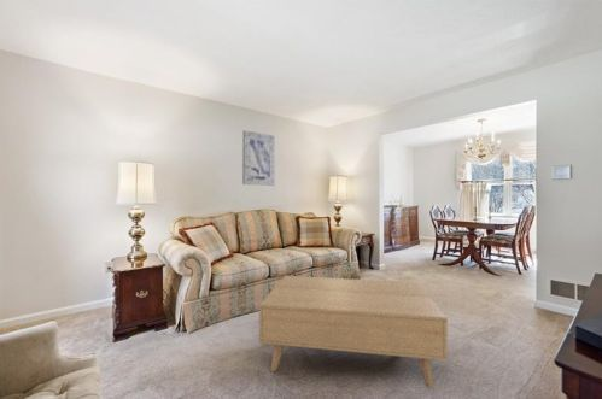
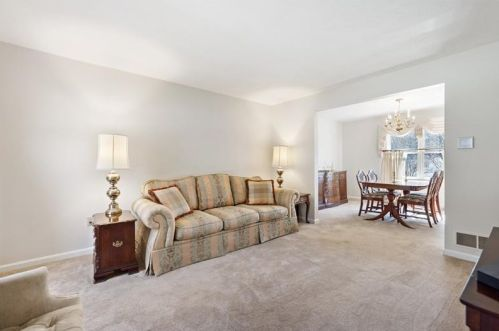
- coffee table [258,275,449,391]
- wall art [241,129,276,187]
